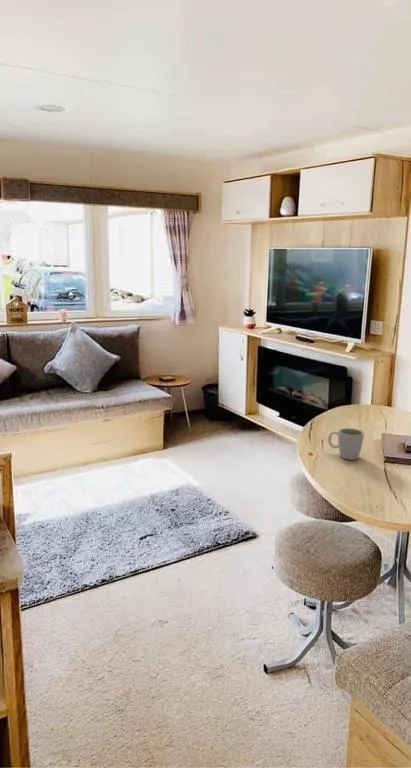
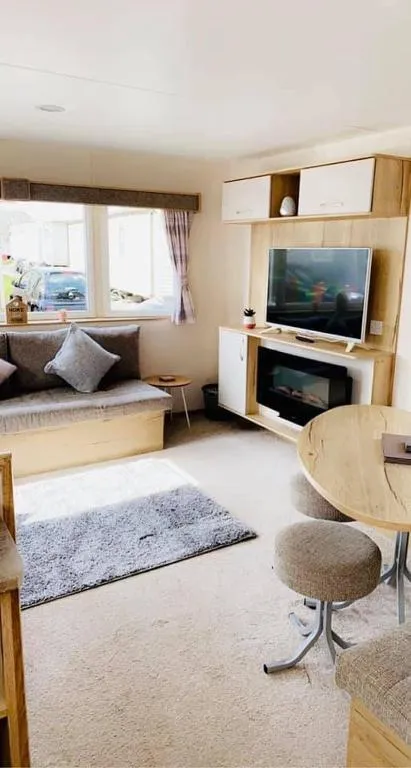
- mug [327,427,365,461]
